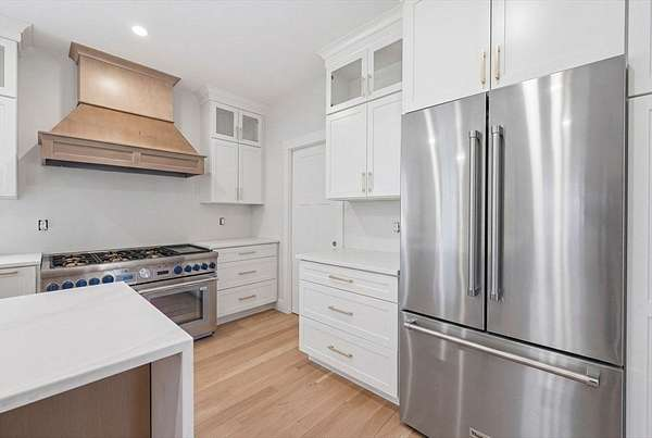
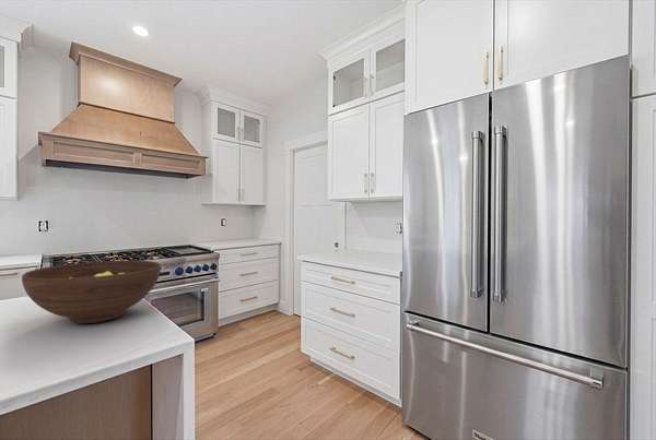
+ fruit bowl [21,260,162,324]
